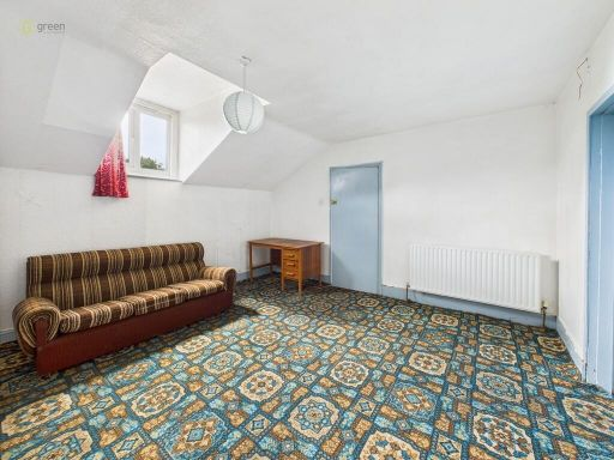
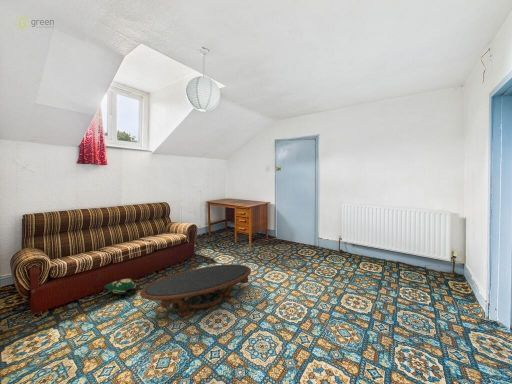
+ coffee table [139,263,252,317]
+ bag [103,277,137,297]
